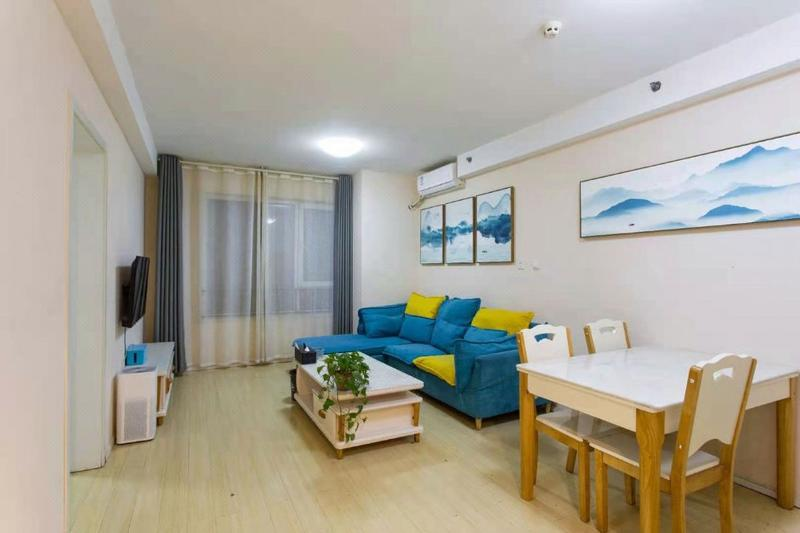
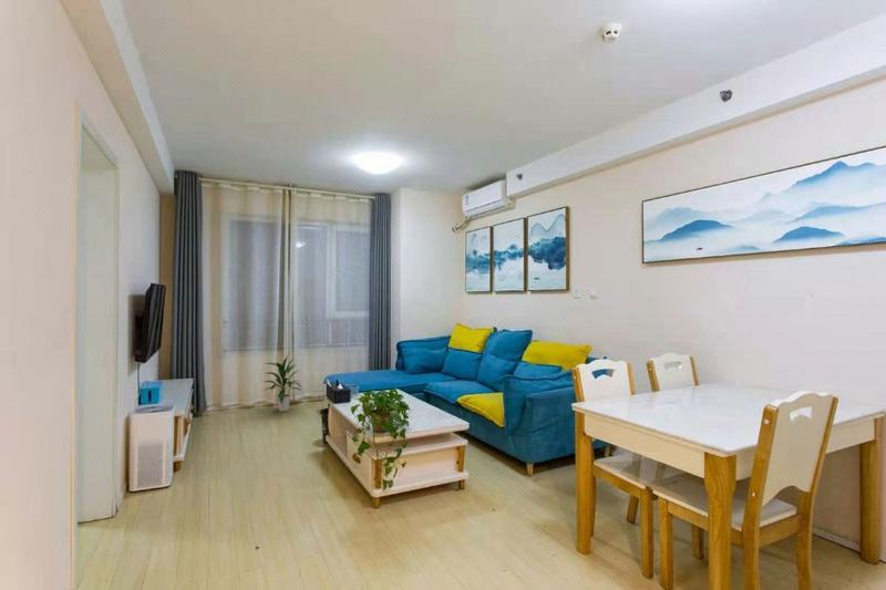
+ indoor plant [262,355,302,413]
